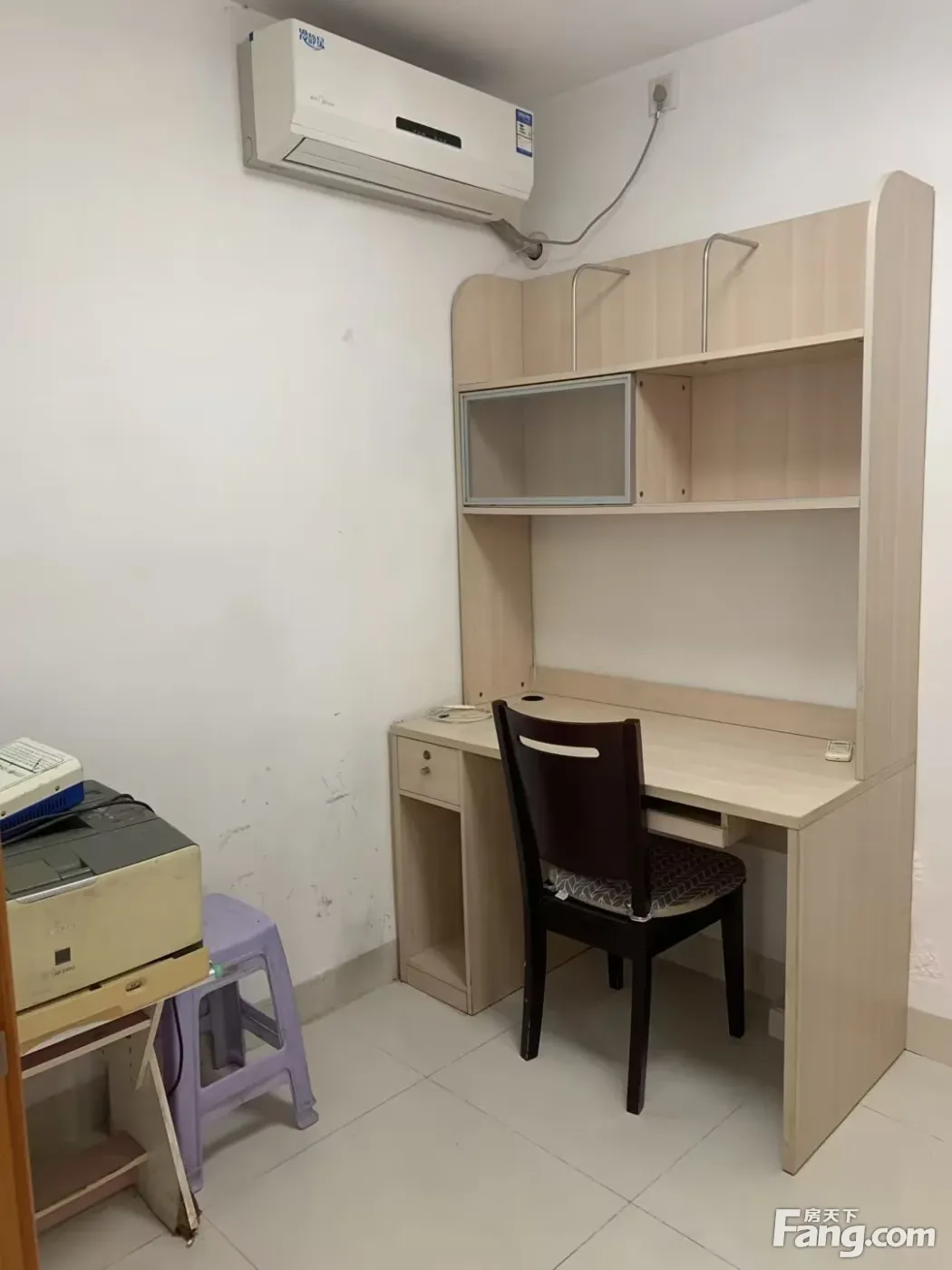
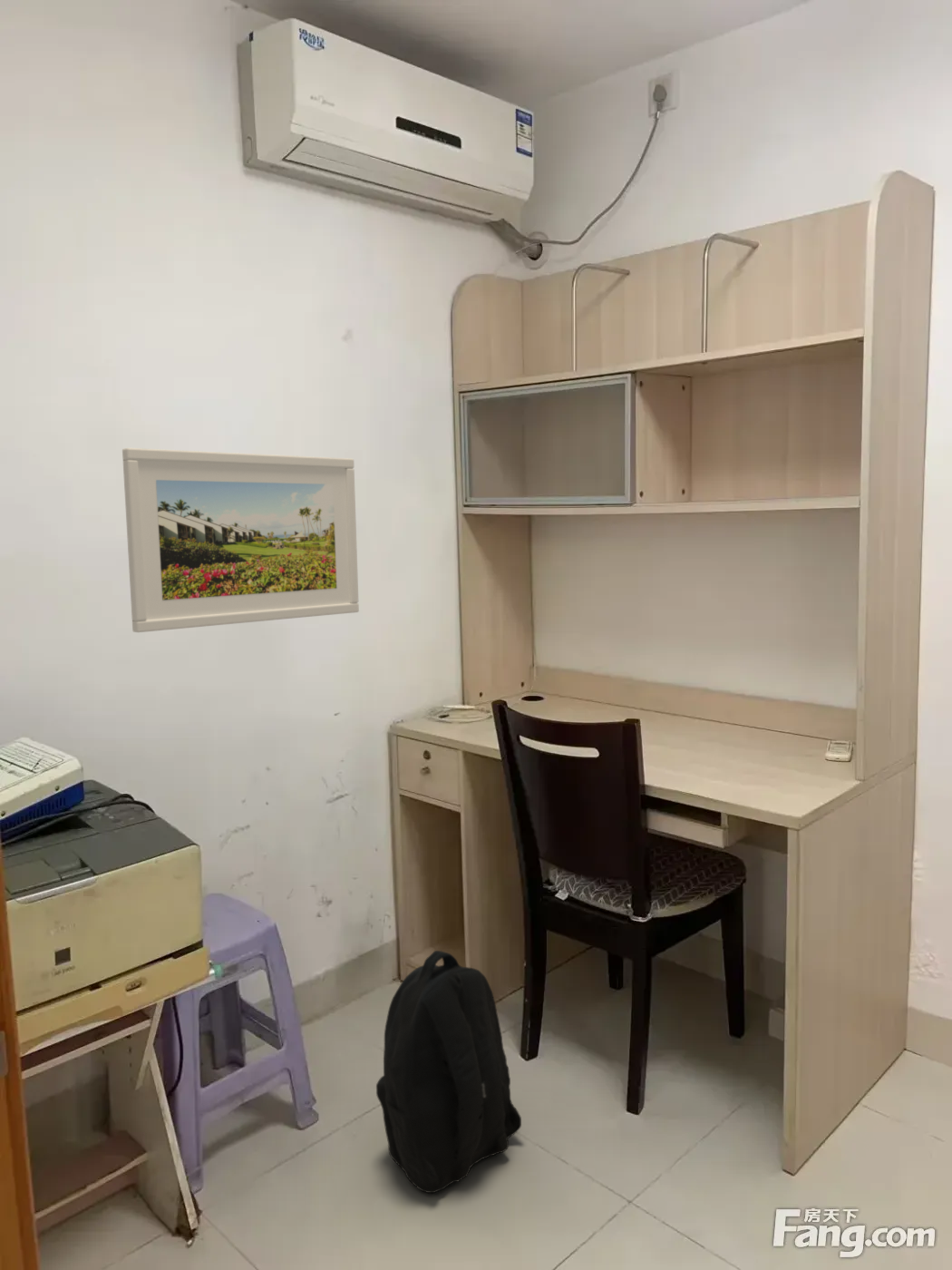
+ backpack [375,950,522,1194]
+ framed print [121,447,360,633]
